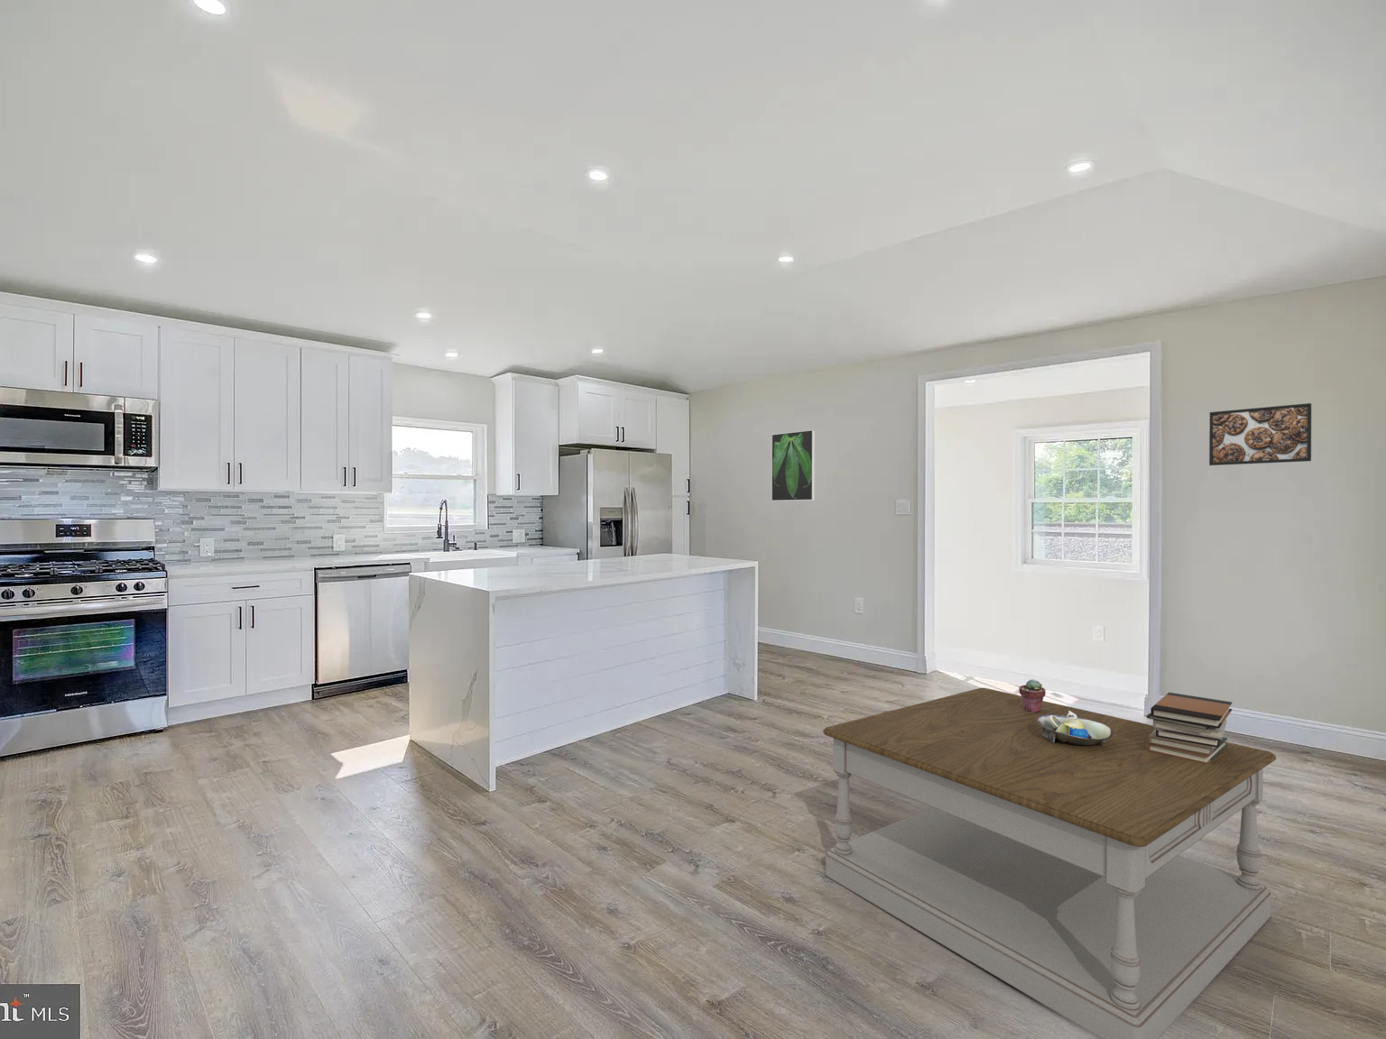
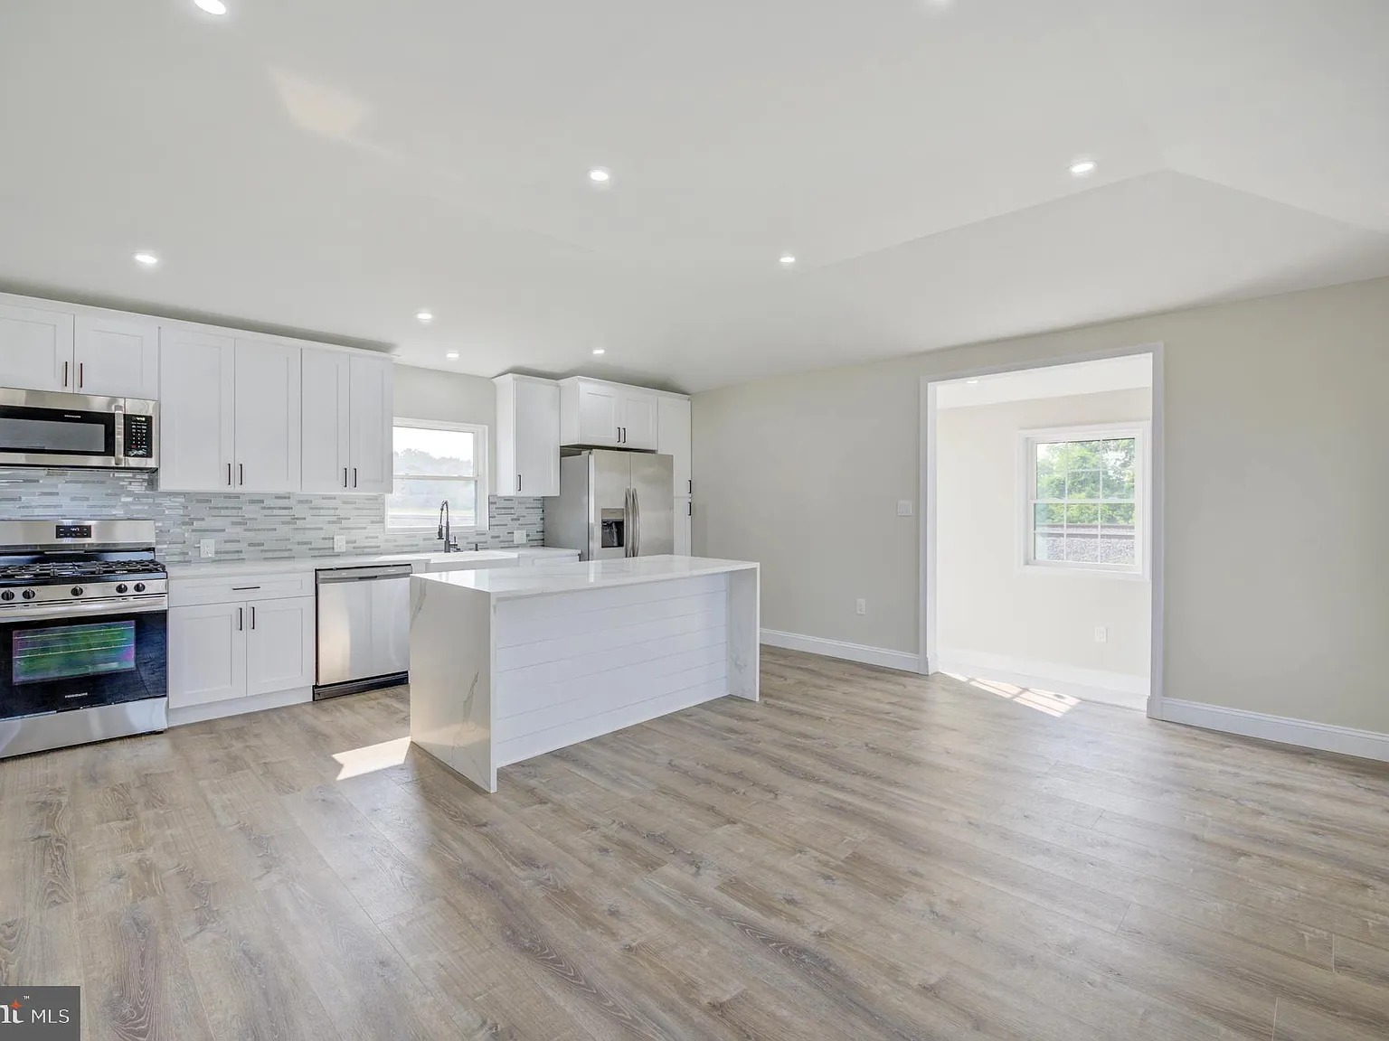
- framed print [1208,403,1312,466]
- coffee table [822,688,1277,1039]
- book stack [1146,692,1232,764]
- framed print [770,429,815,501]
- potted succulent [1018,678,1047,713]
- decorative bowl [1037,710,1113,745]
